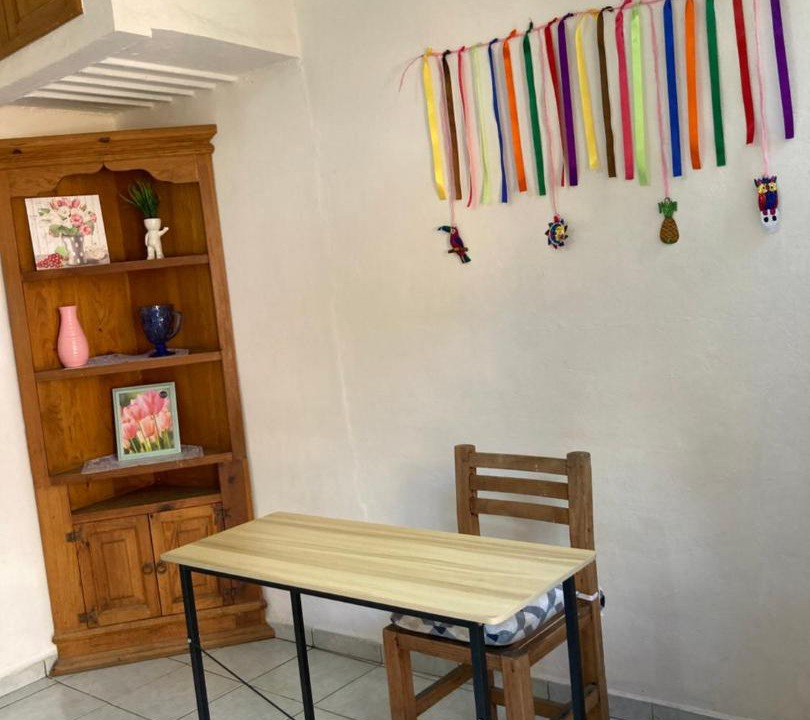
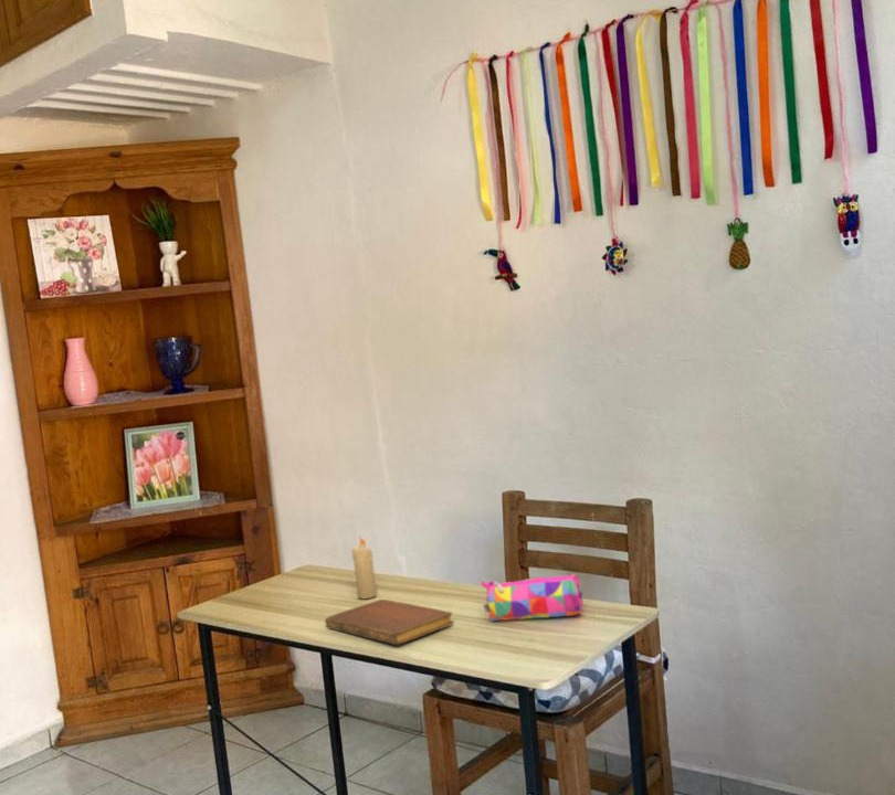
+ candle [351,536,378,600]
+ pencil case [480,573,585,623]
+ notebook [324,598,454,646]
